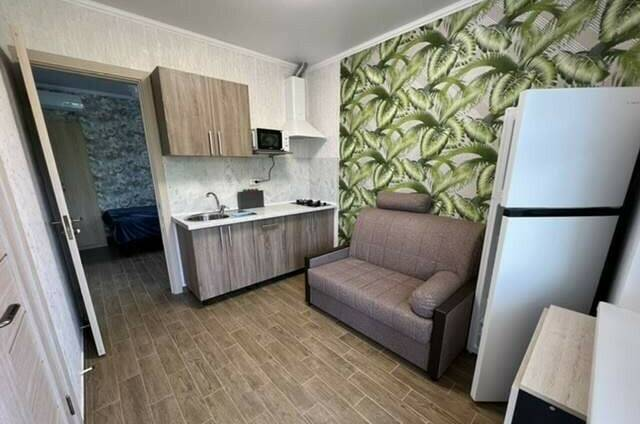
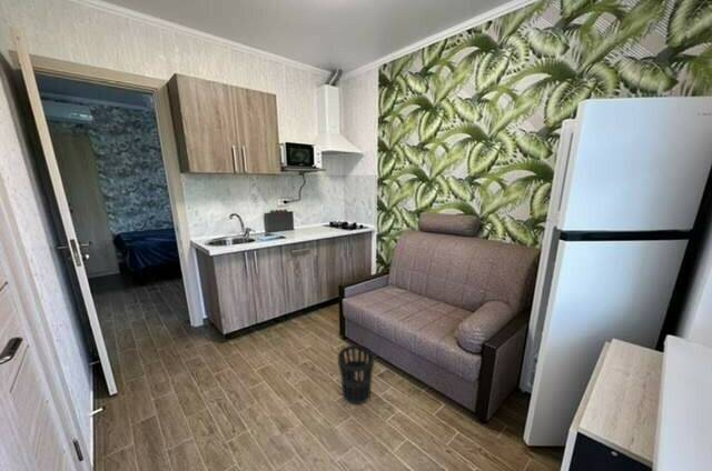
+ wastebasket [337,344,376,405]
